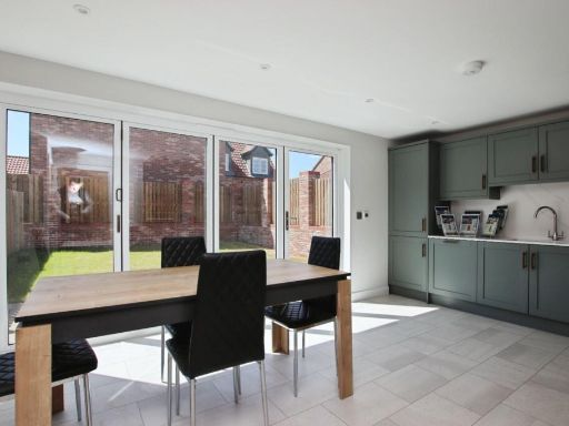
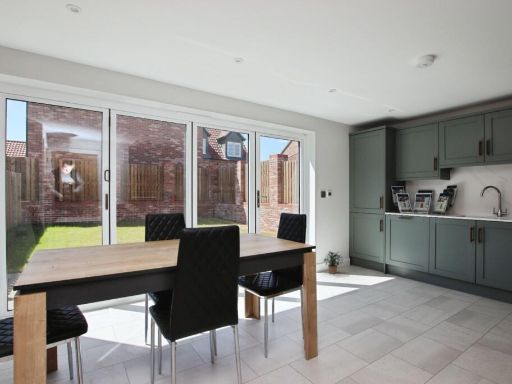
+ potted plant [321,250,344,275]
